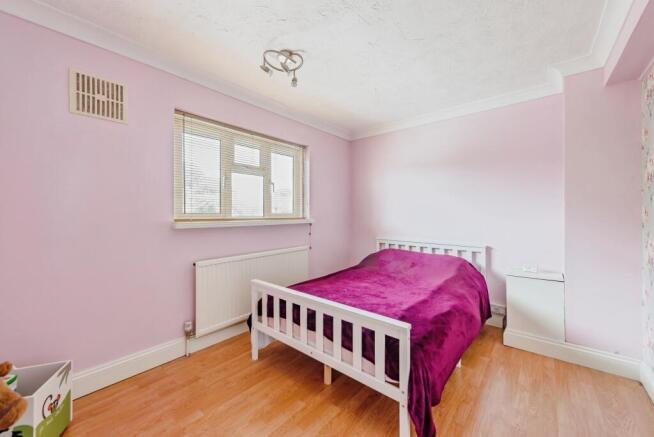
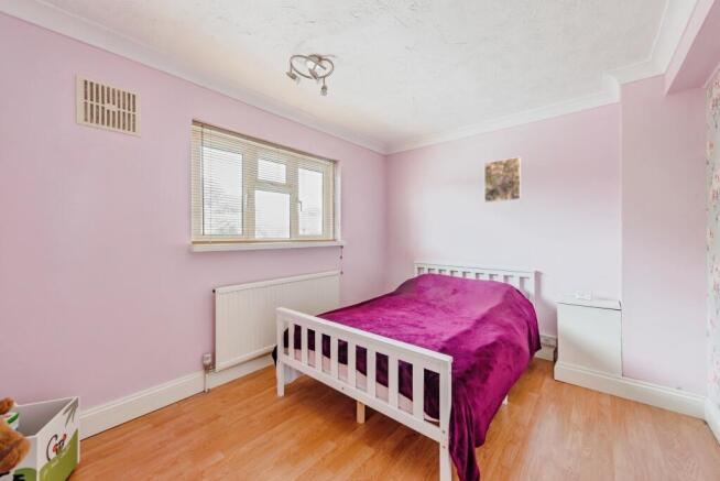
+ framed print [483,156,522,204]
